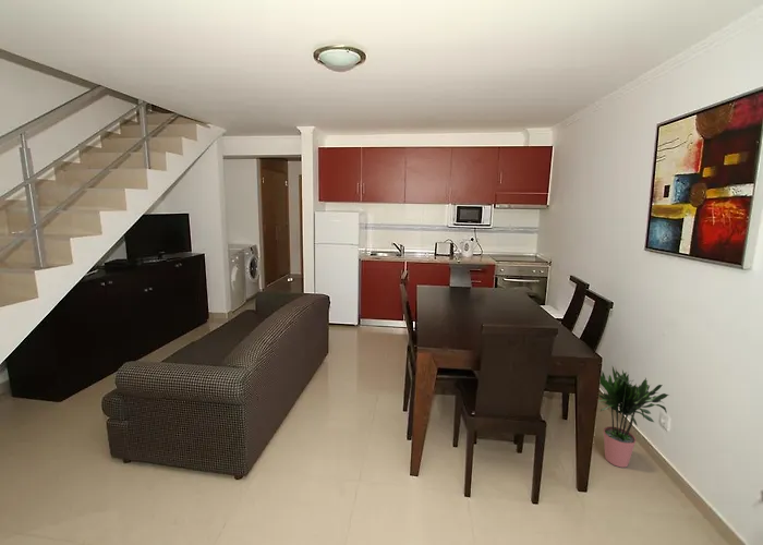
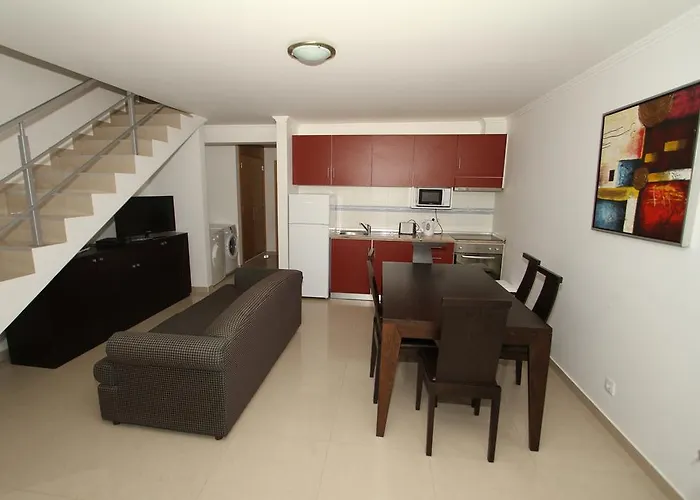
- potted plant [597,366,670,469]
